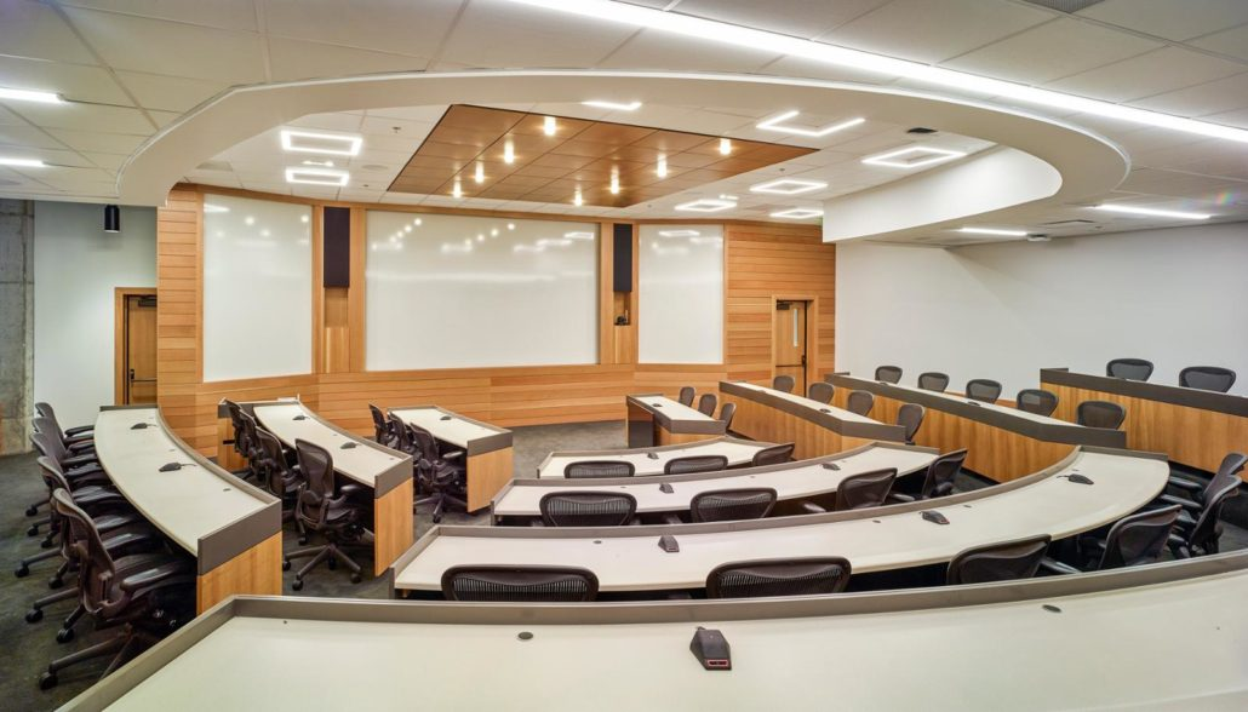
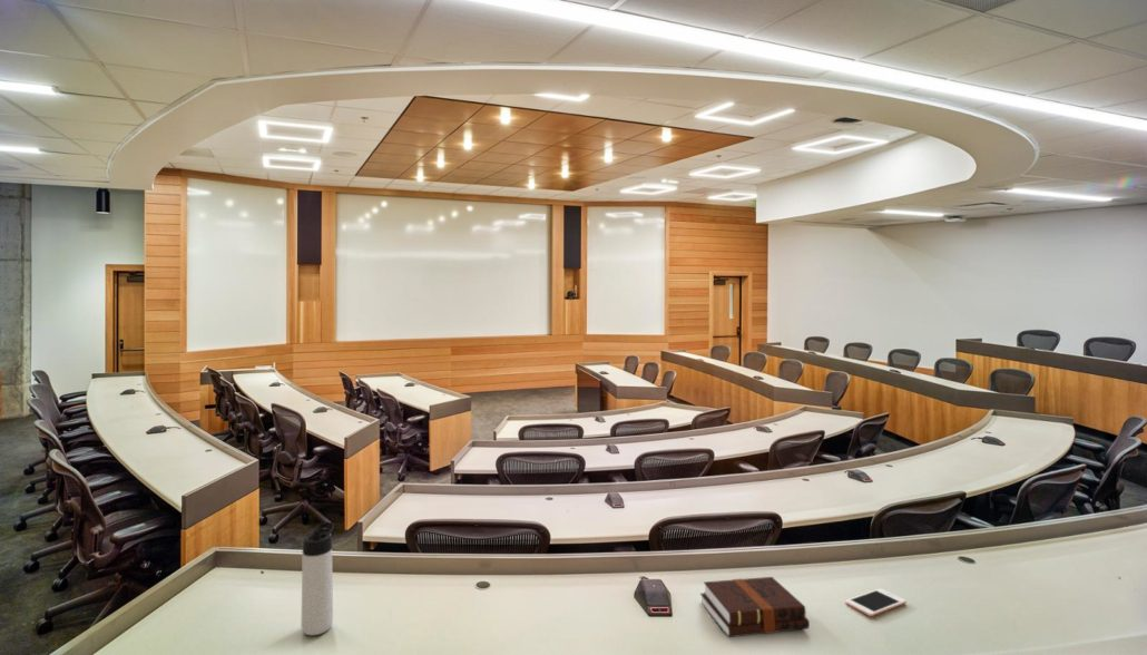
+ cell phone [844,587,908,617]
+ hardback book [699,576,811,638]
+ thermos bottle [301,521,335,636]
